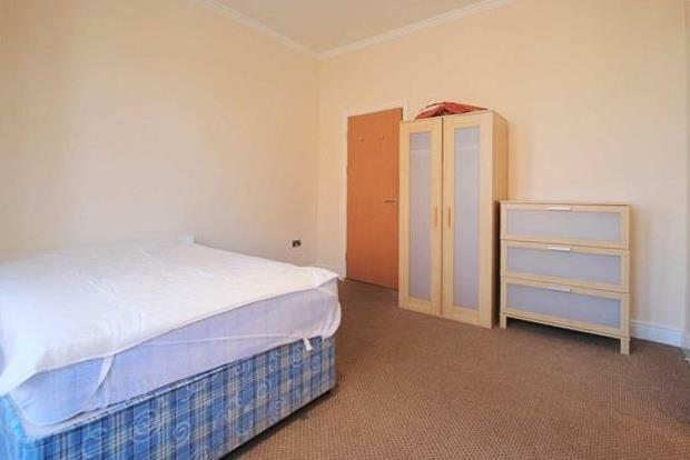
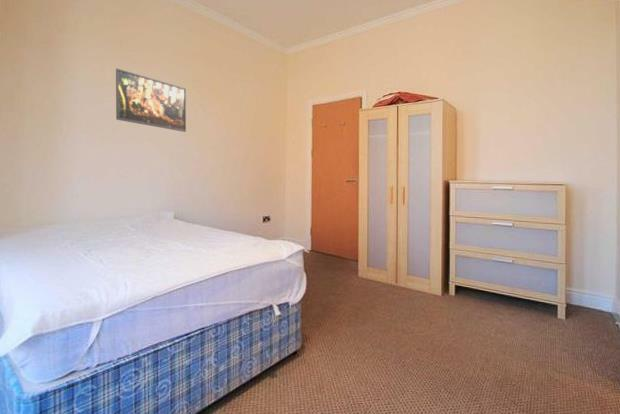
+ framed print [115,68,187,133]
